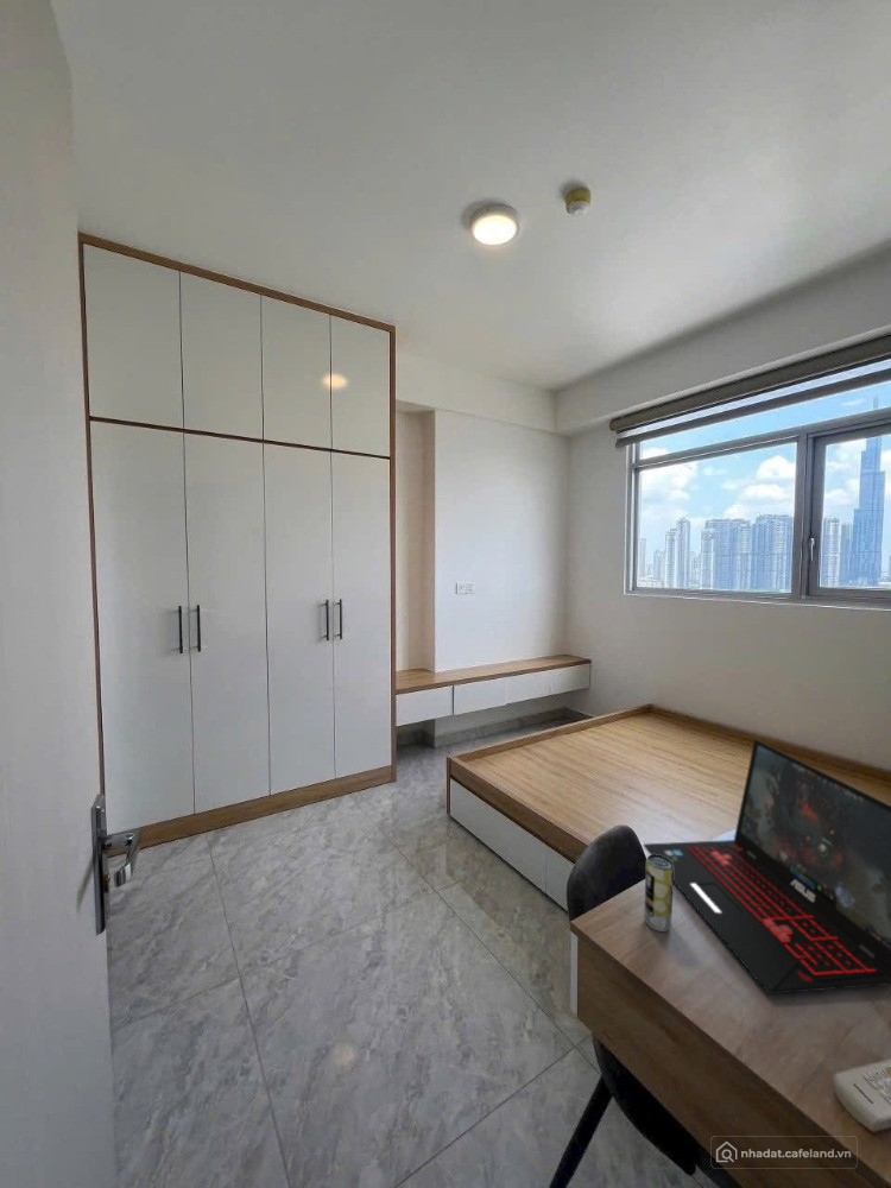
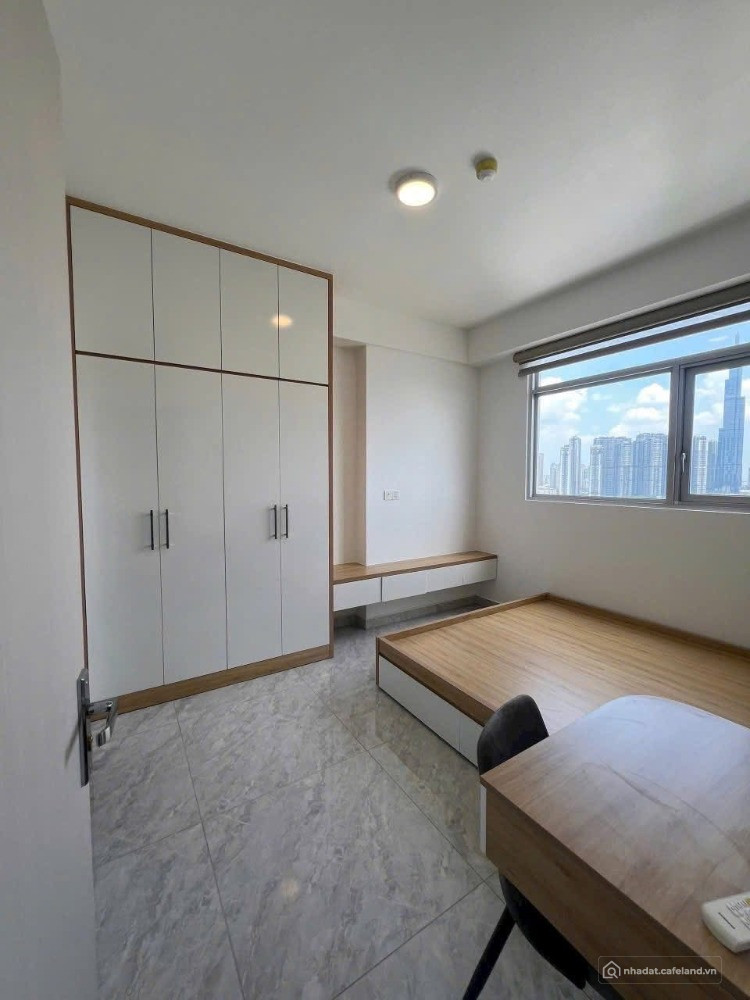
- laptop [643,738,891,996]
- beverage can [643,854,674,933]
